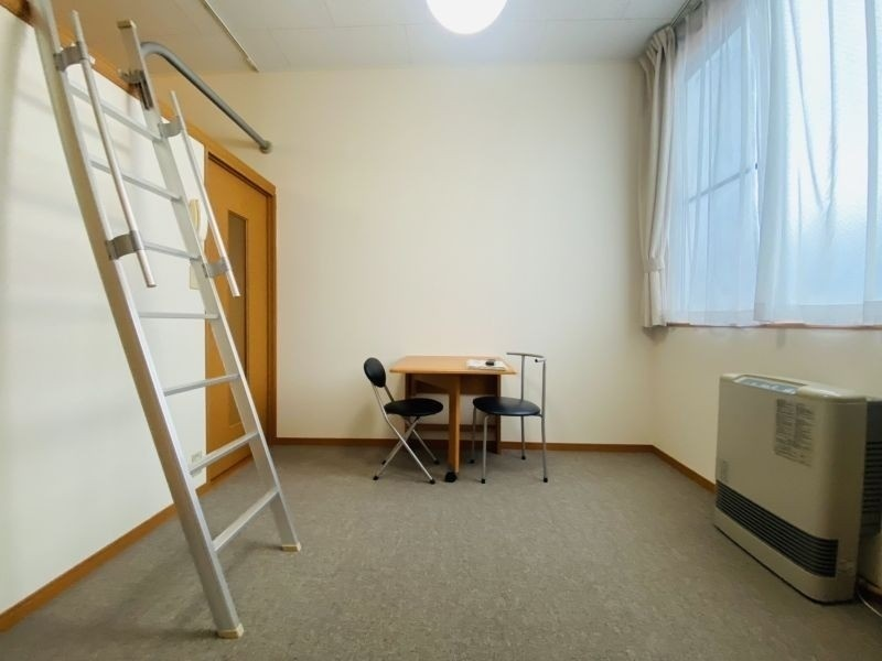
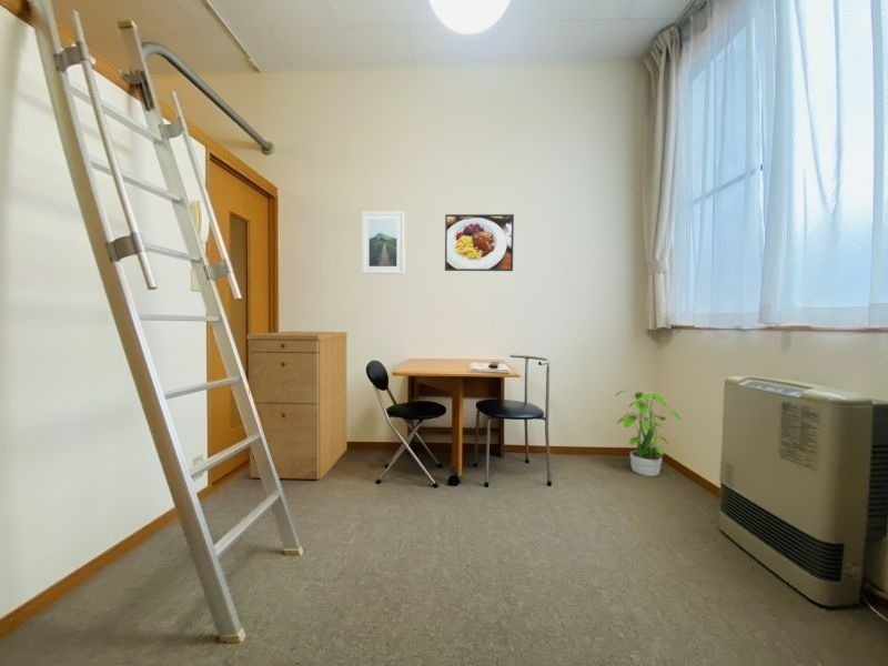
+ filing cabinet [245,331,349,481]
+ potted plant [614,389,682,477]
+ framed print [444,213,515,272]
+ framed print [361,211,406,275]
